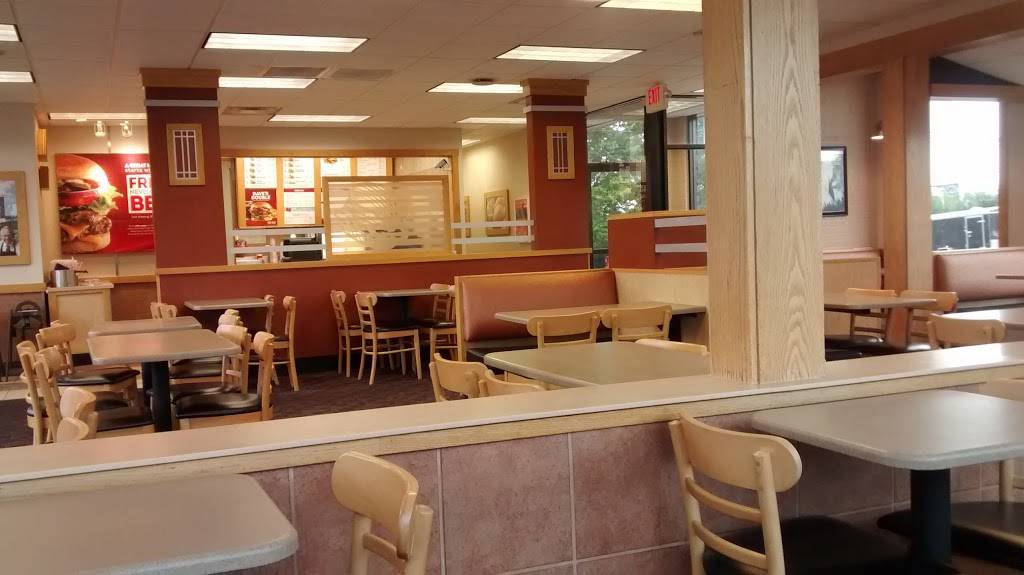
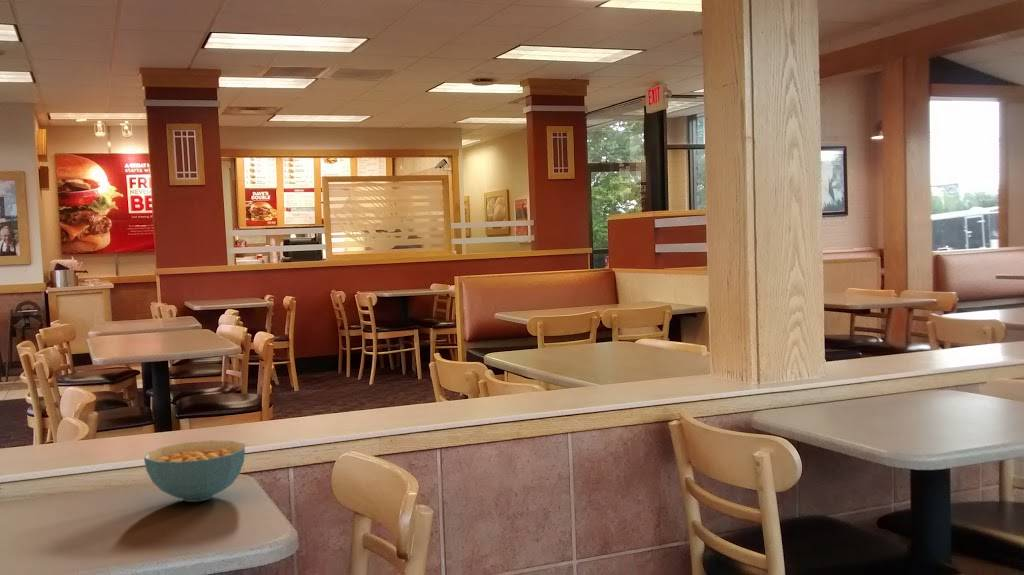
+ cereal bowl [143,439,246,503]
